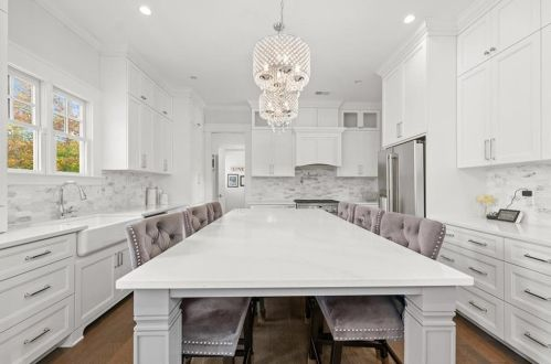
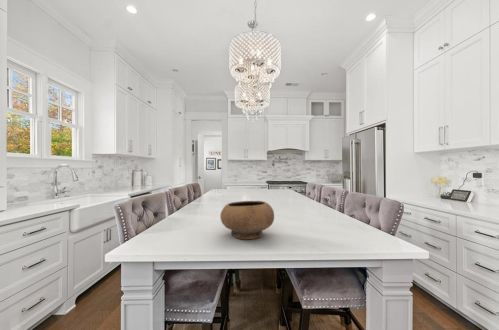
+ bowl [219,200,275,240]
